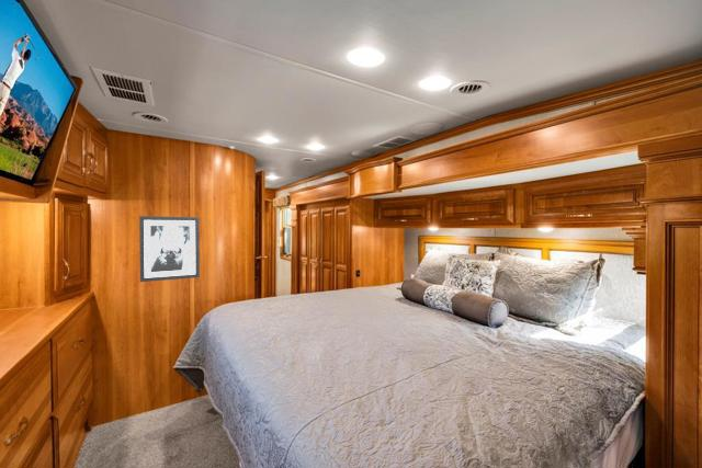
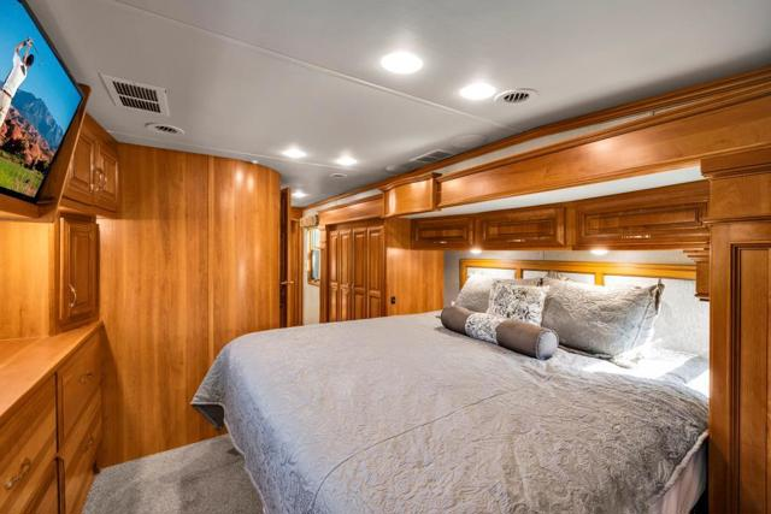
- wall art [138,215,201,283]
